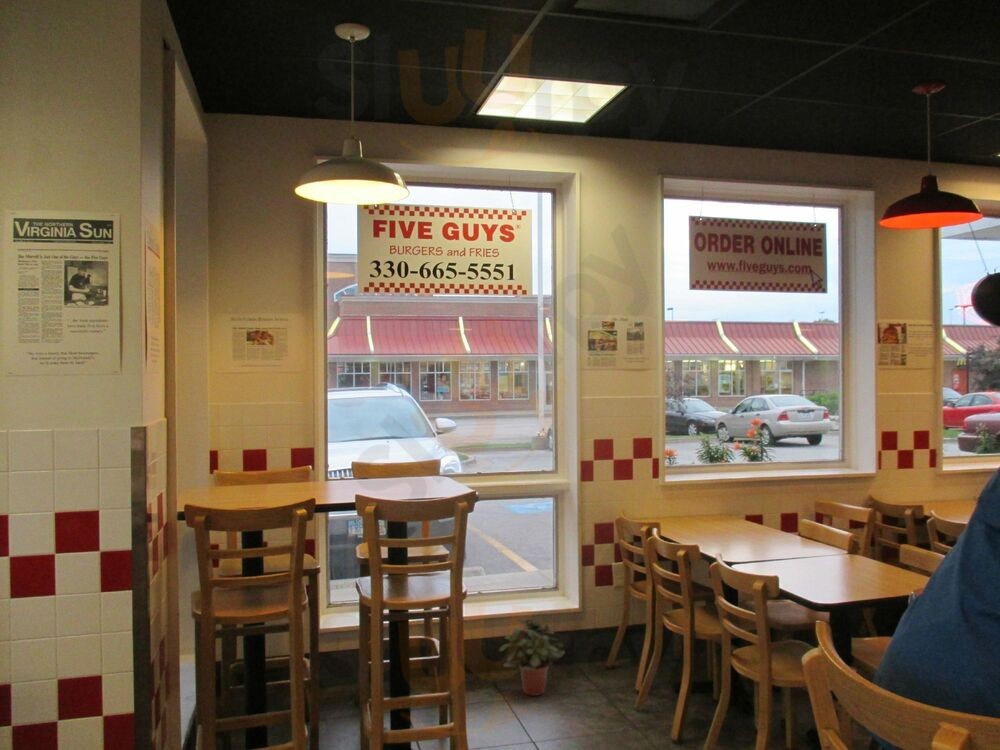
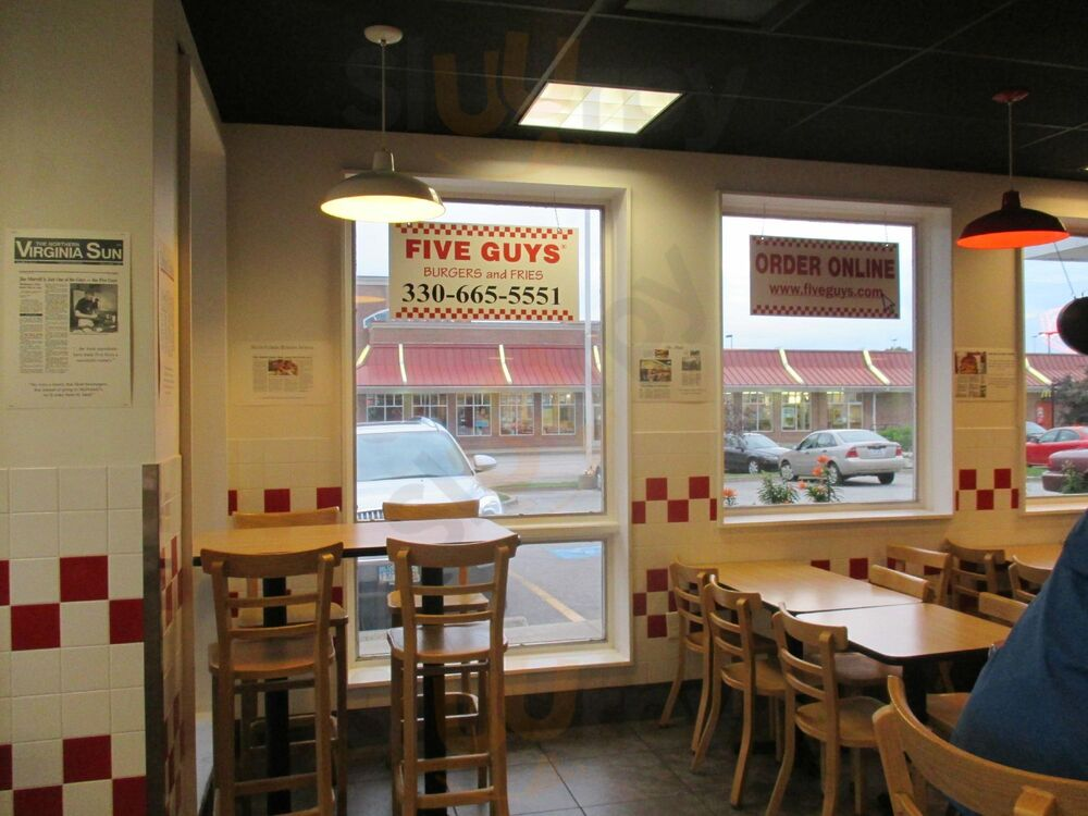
- potted plant [498,616,566,697]
